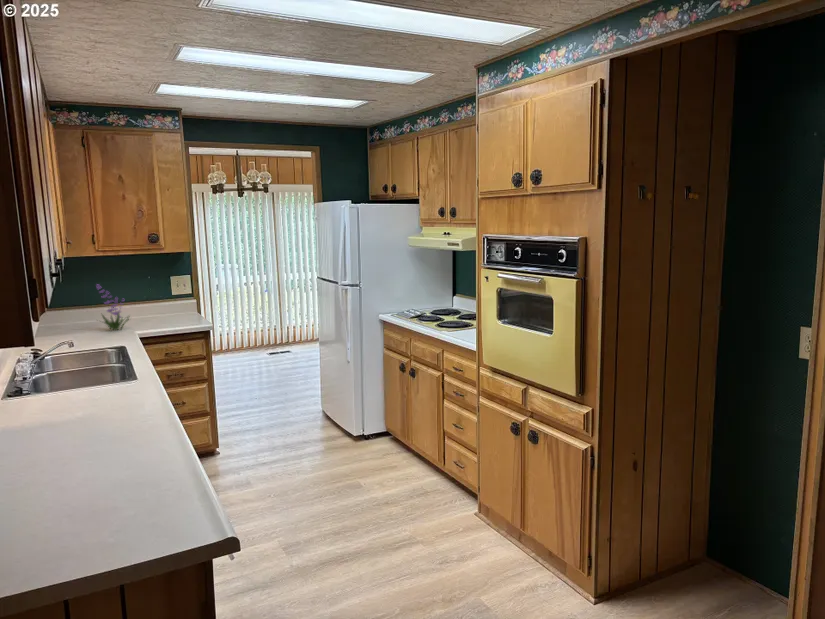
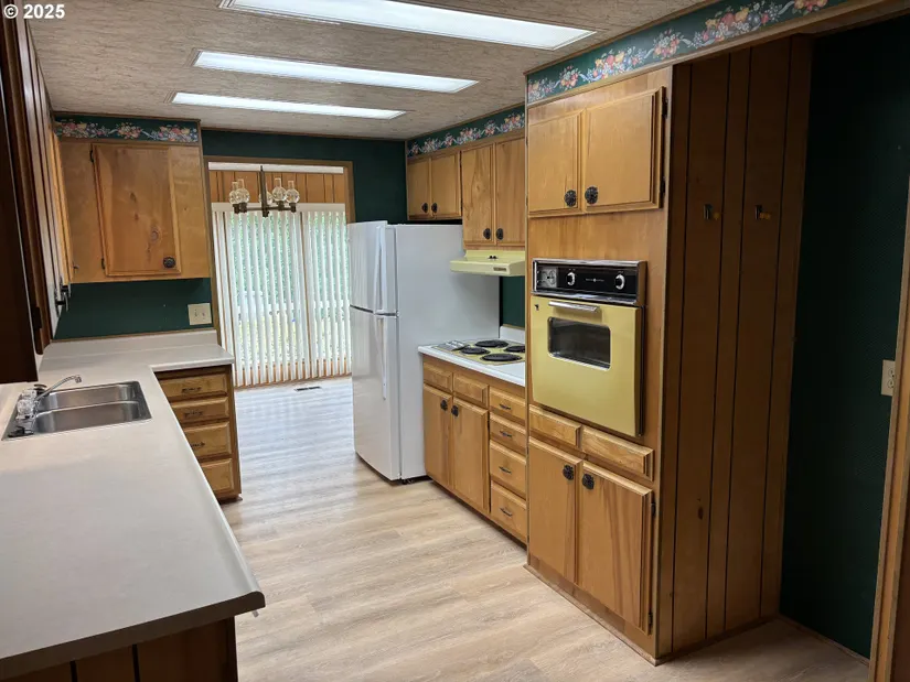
- plant [95,283,132,331]
